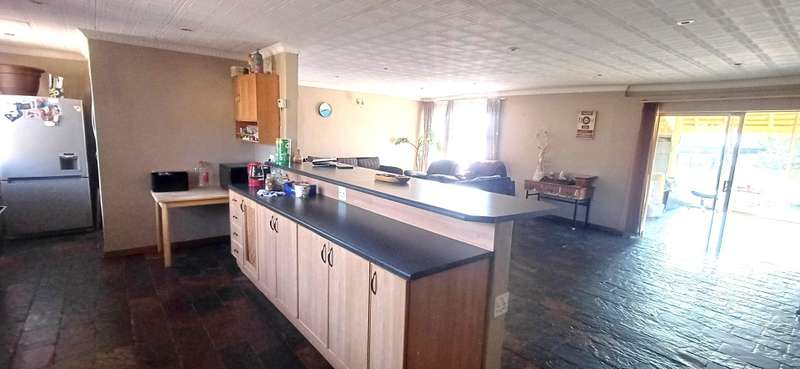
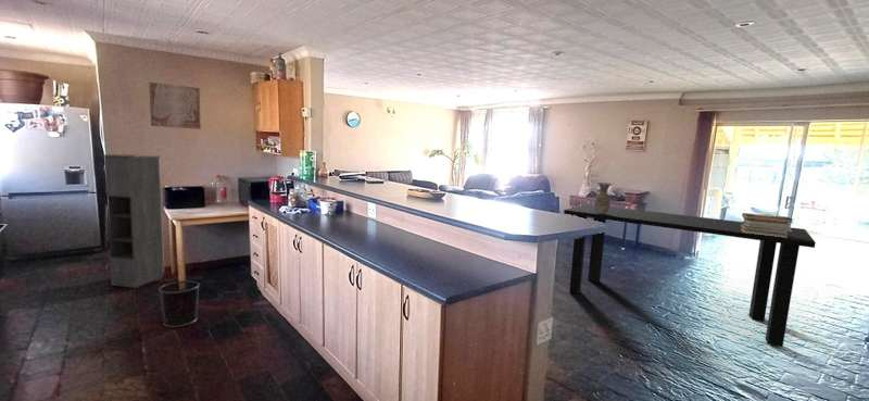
+ waste bin [158,279,201,328]
+ storage cabinet [100,153,165,289]
+ book stack [741,212,795,238]
+ dining table [563,203,817,348]
+ wall art [148,82,202,130]
+ ceramic jug [593,181,615,214]
